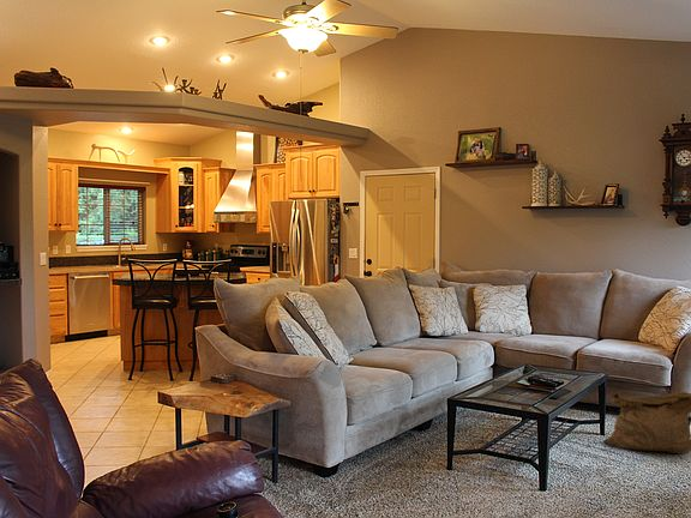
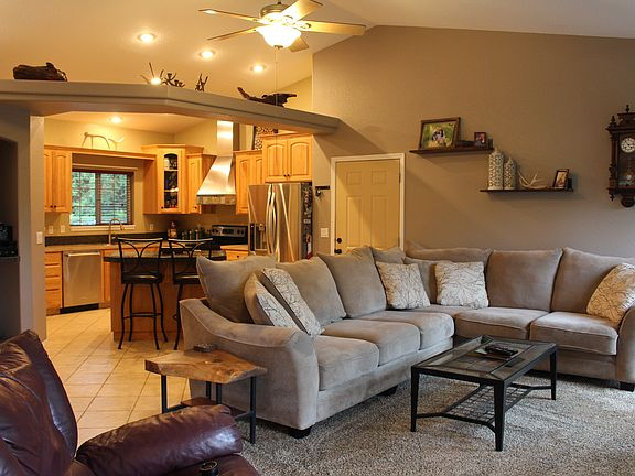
- bag [602,391,691,454]
